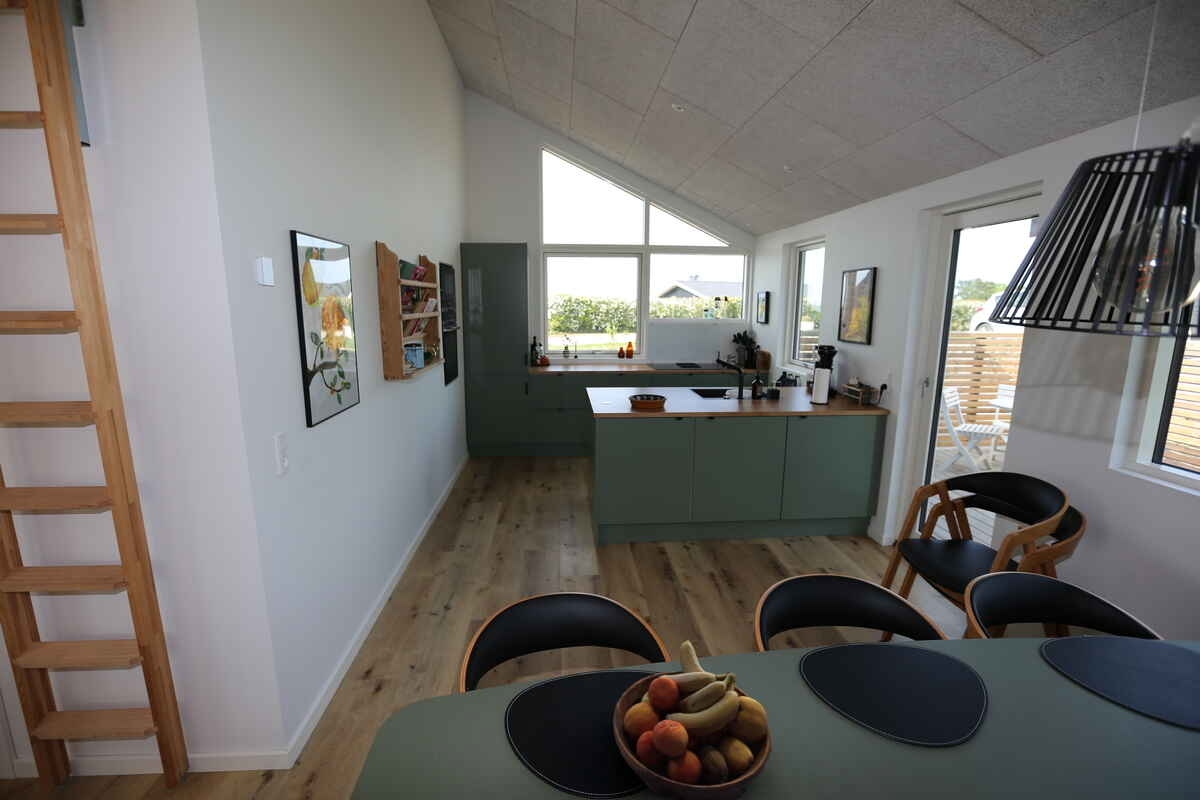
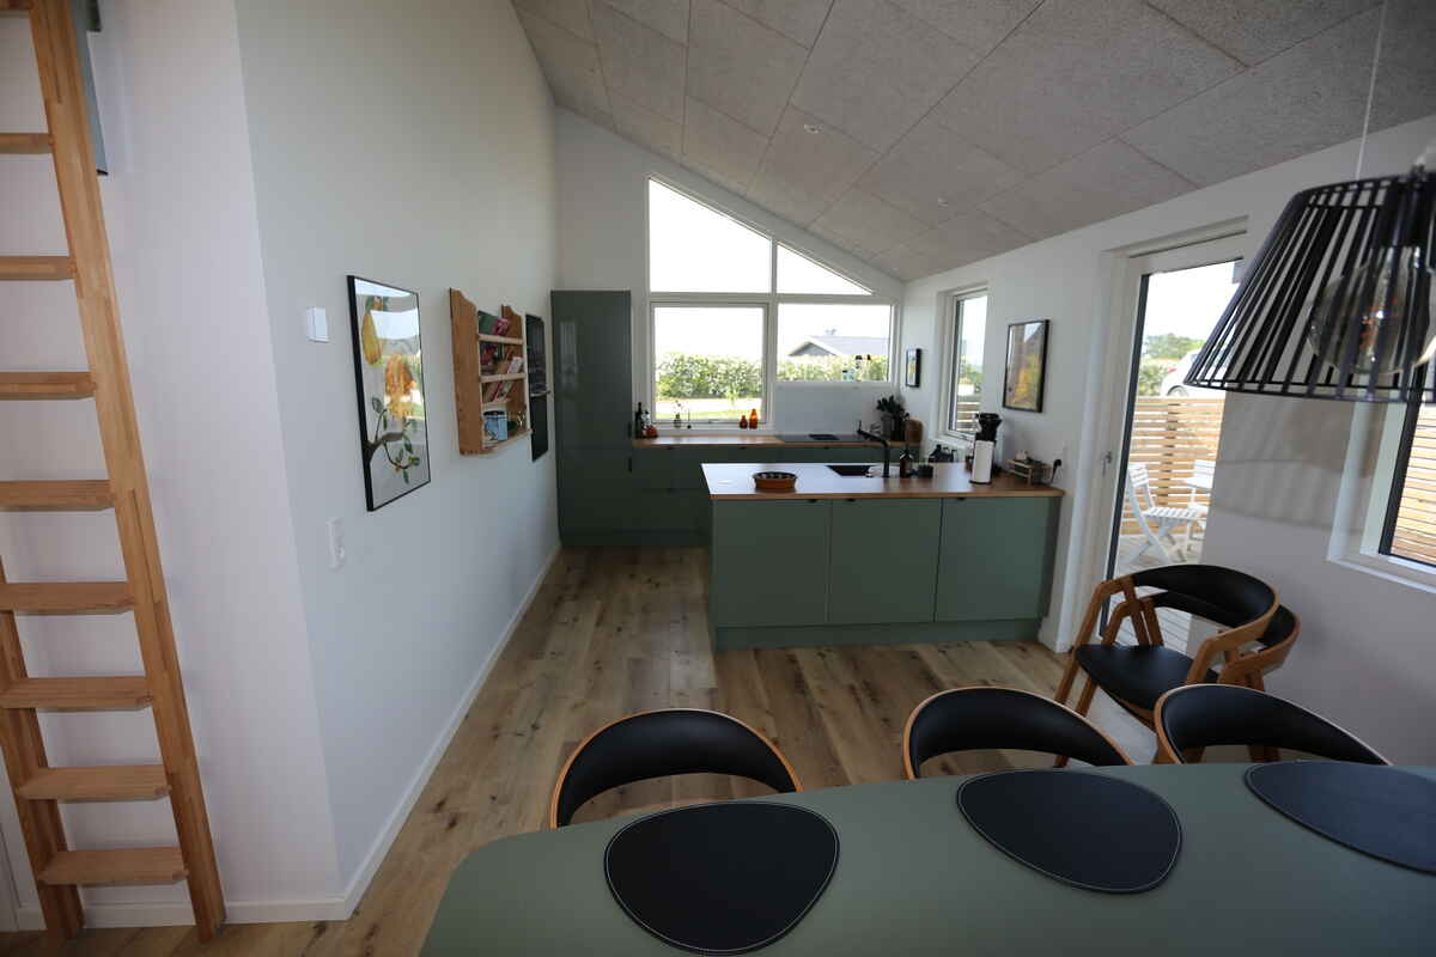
- fruit bowl [612,639,773,800]
